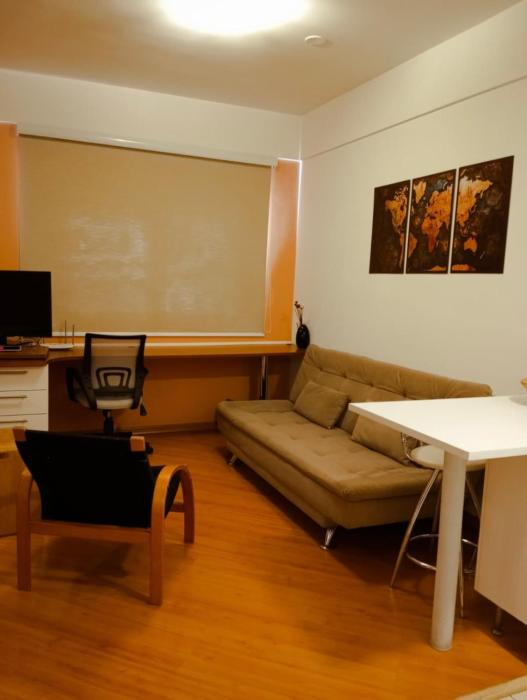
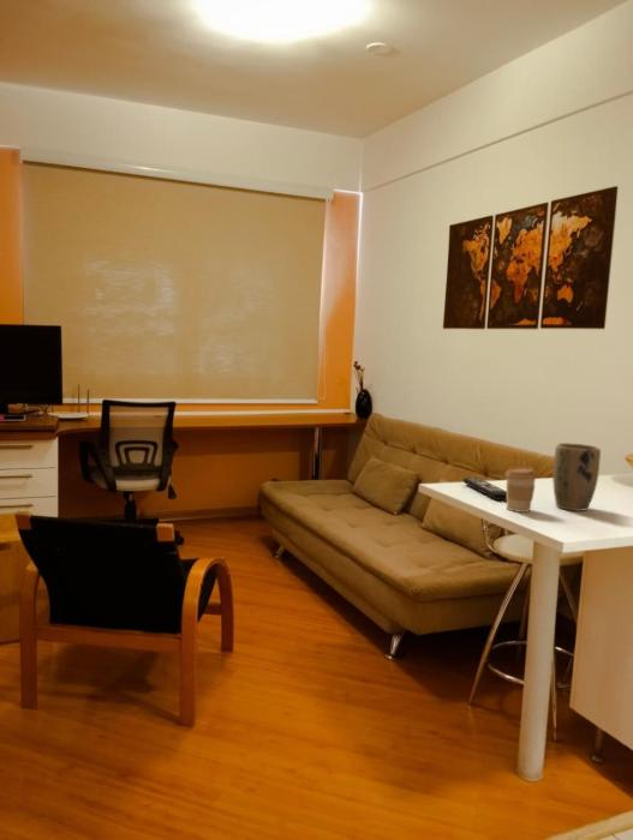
+ coffee cup [504,466,538,514]
+ plant pot [551,442,602,512]
+ remote control [462,476,507,502]
